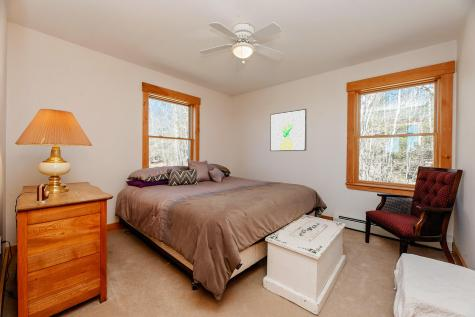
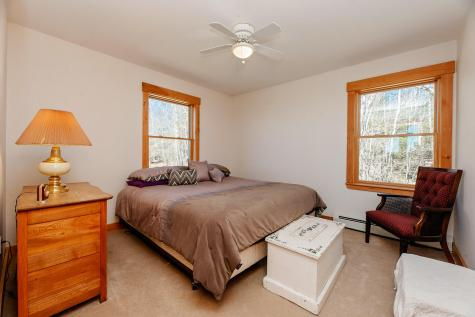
- wall art [269,108,308,152]
